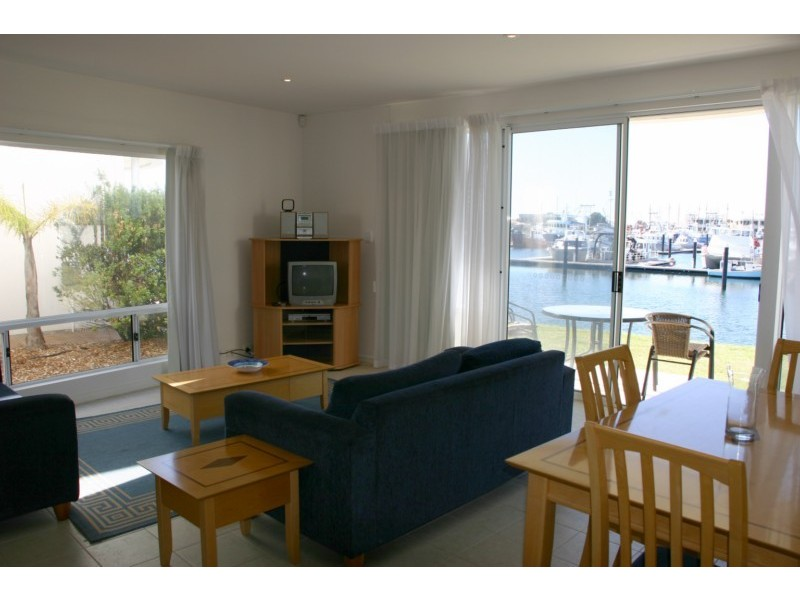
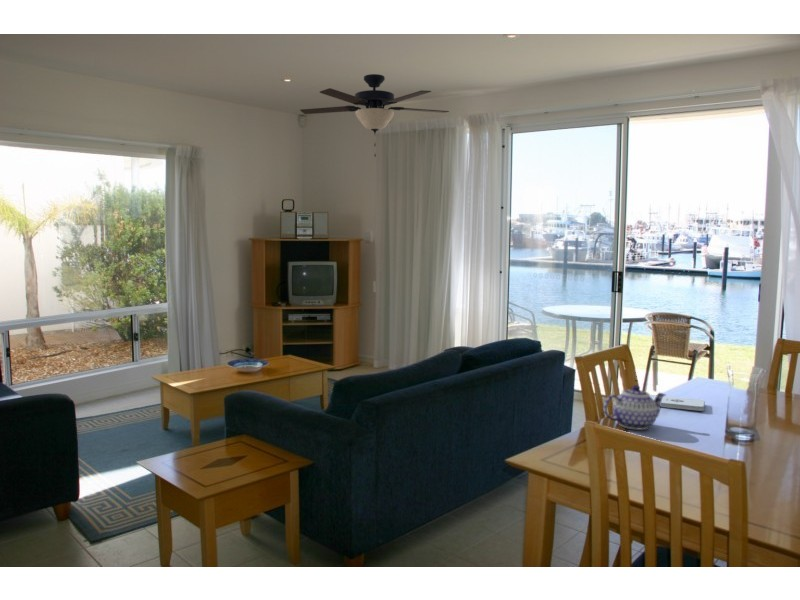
+ notepad [650,394,706,412]
+ teapot [602,384,667,431]
+ ceiling fan [299,73,450,158]
